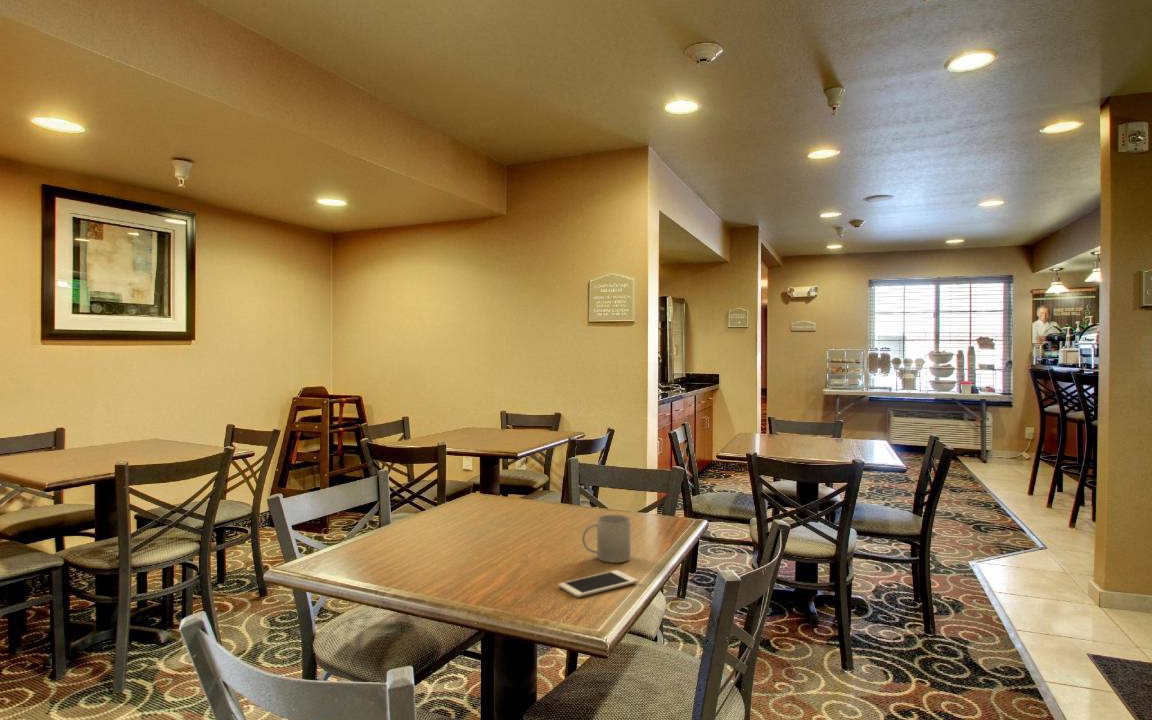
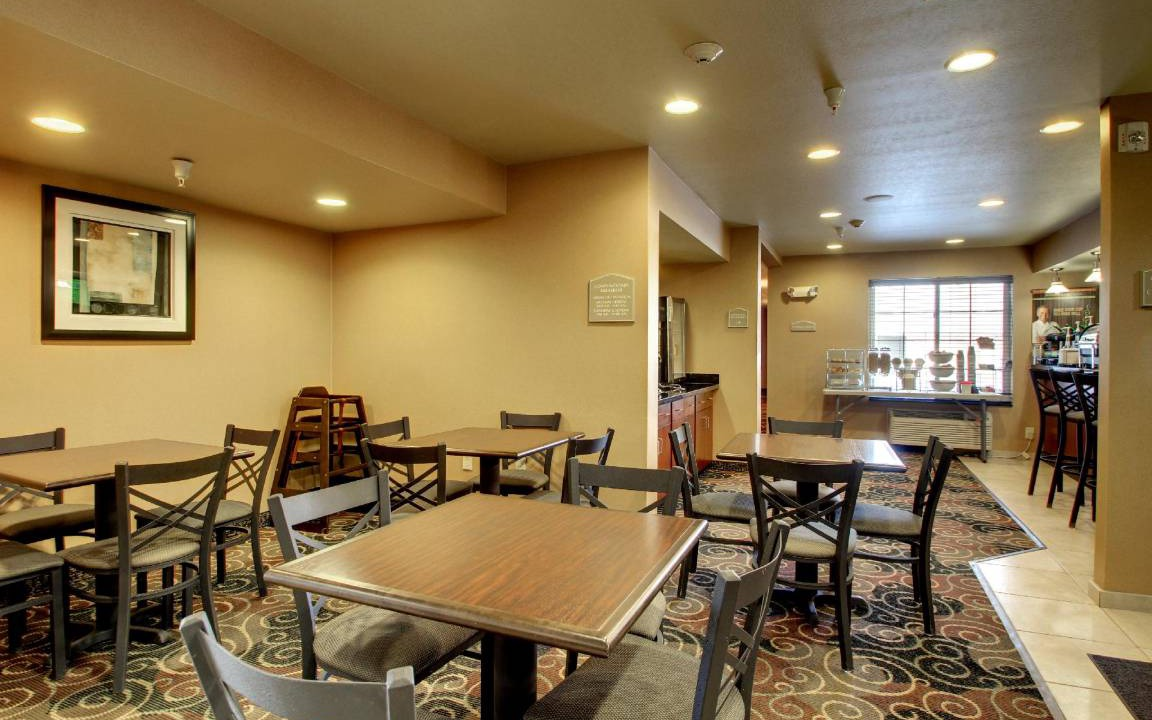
- mug [581,514,632,564]
- cell phone [558,569,639,598]
